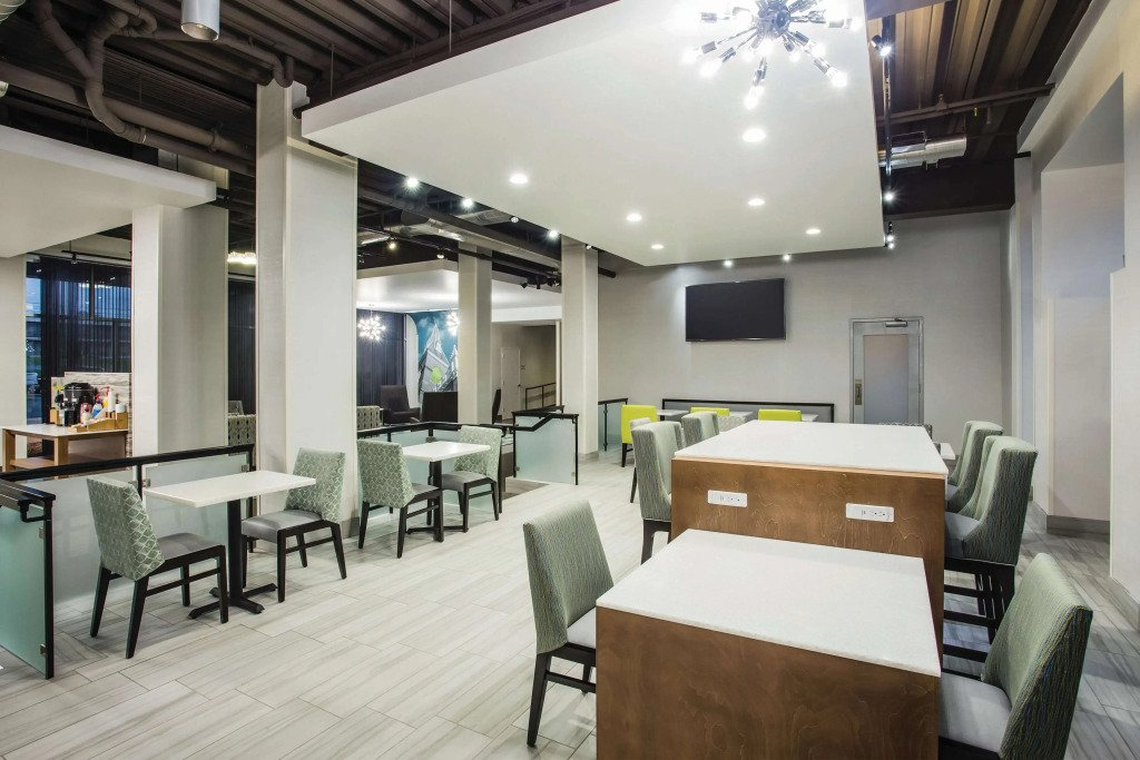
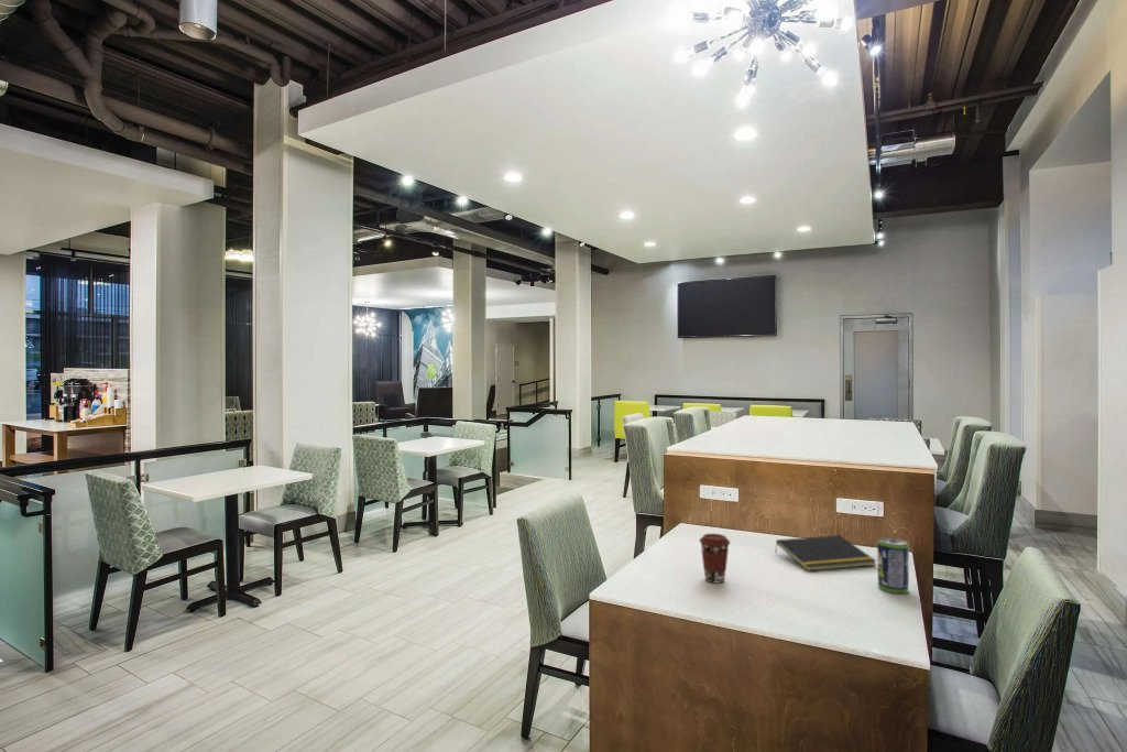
+ beverage can [876,536,910,595]
+ notepad [774,534,877,573]
+ coffee cup [698,533,731,584]
